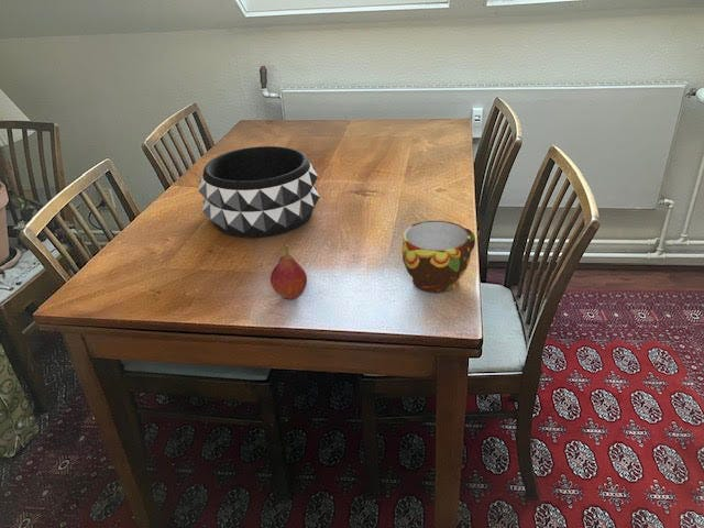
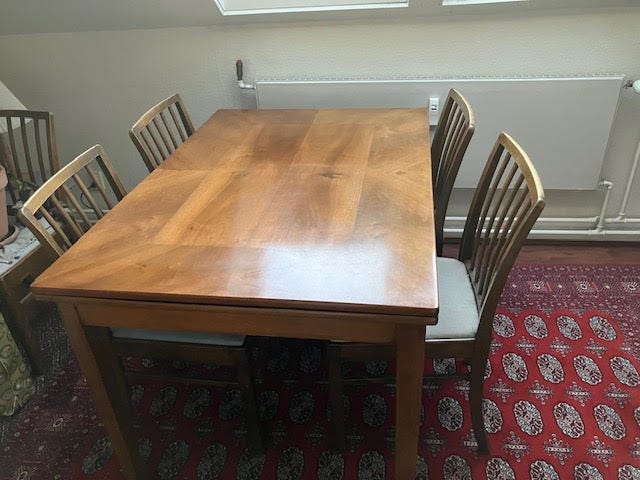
- fruit [270,242,308,300]
- decorative bowl [197,145,320,239]
- cup [402,220,476,294]
